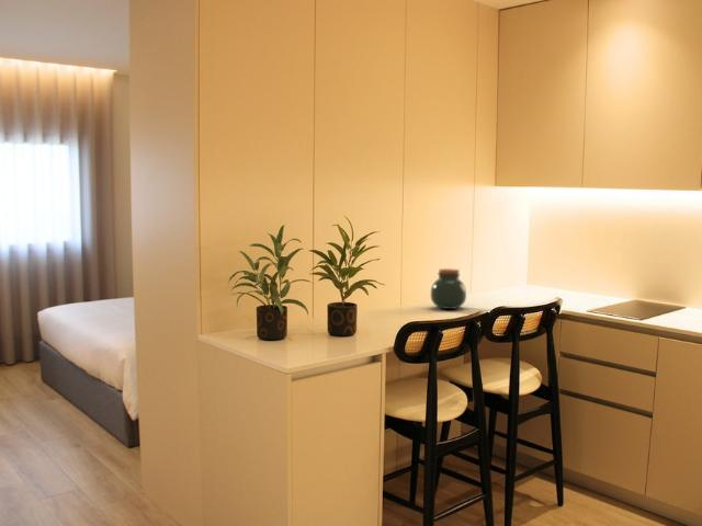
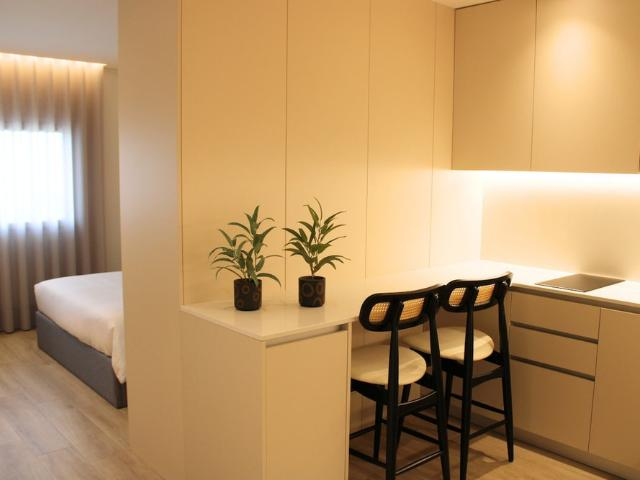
- jar [430,267,467,310]
